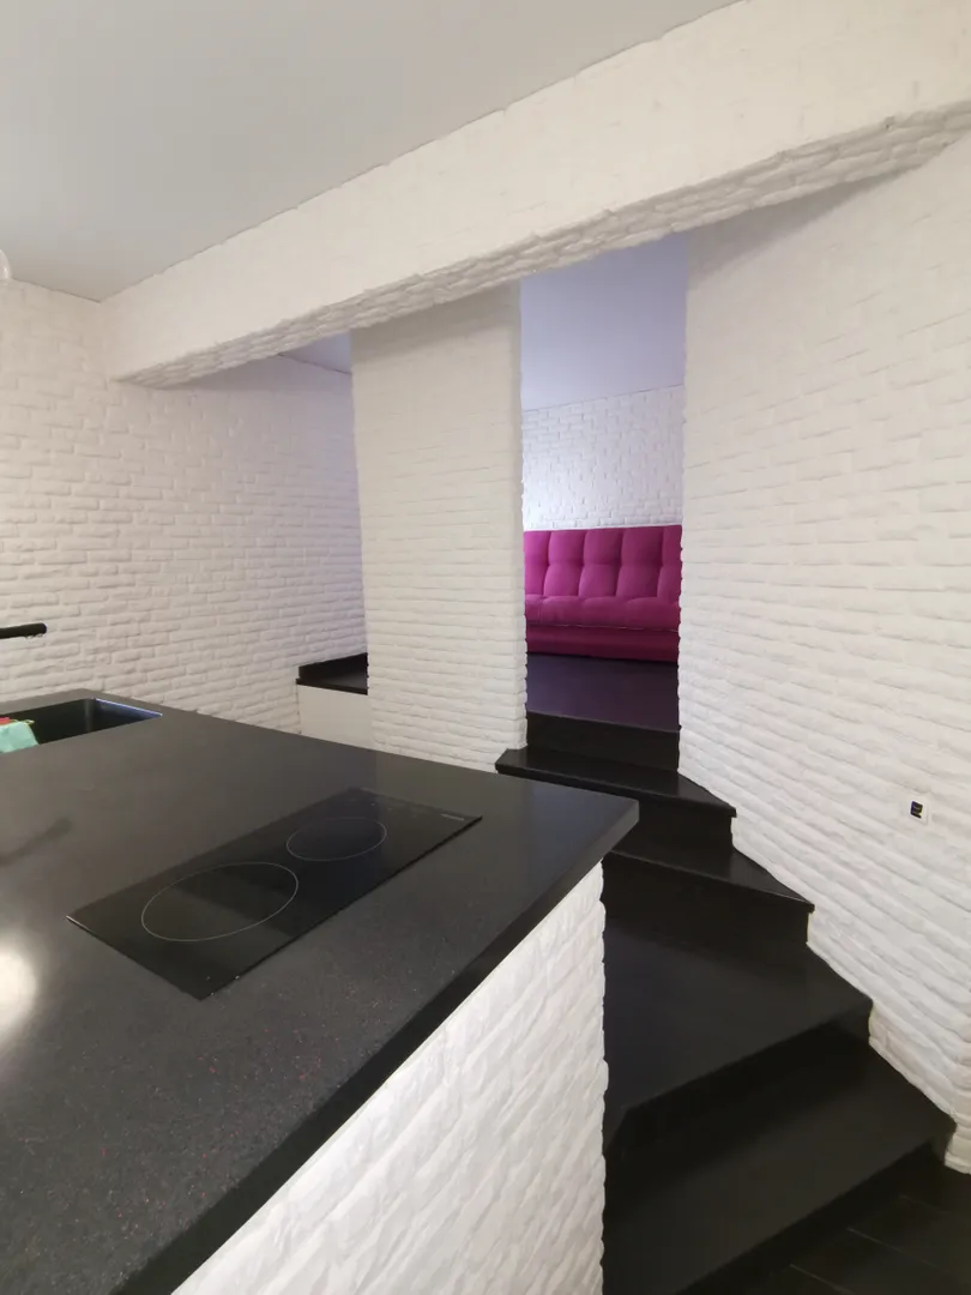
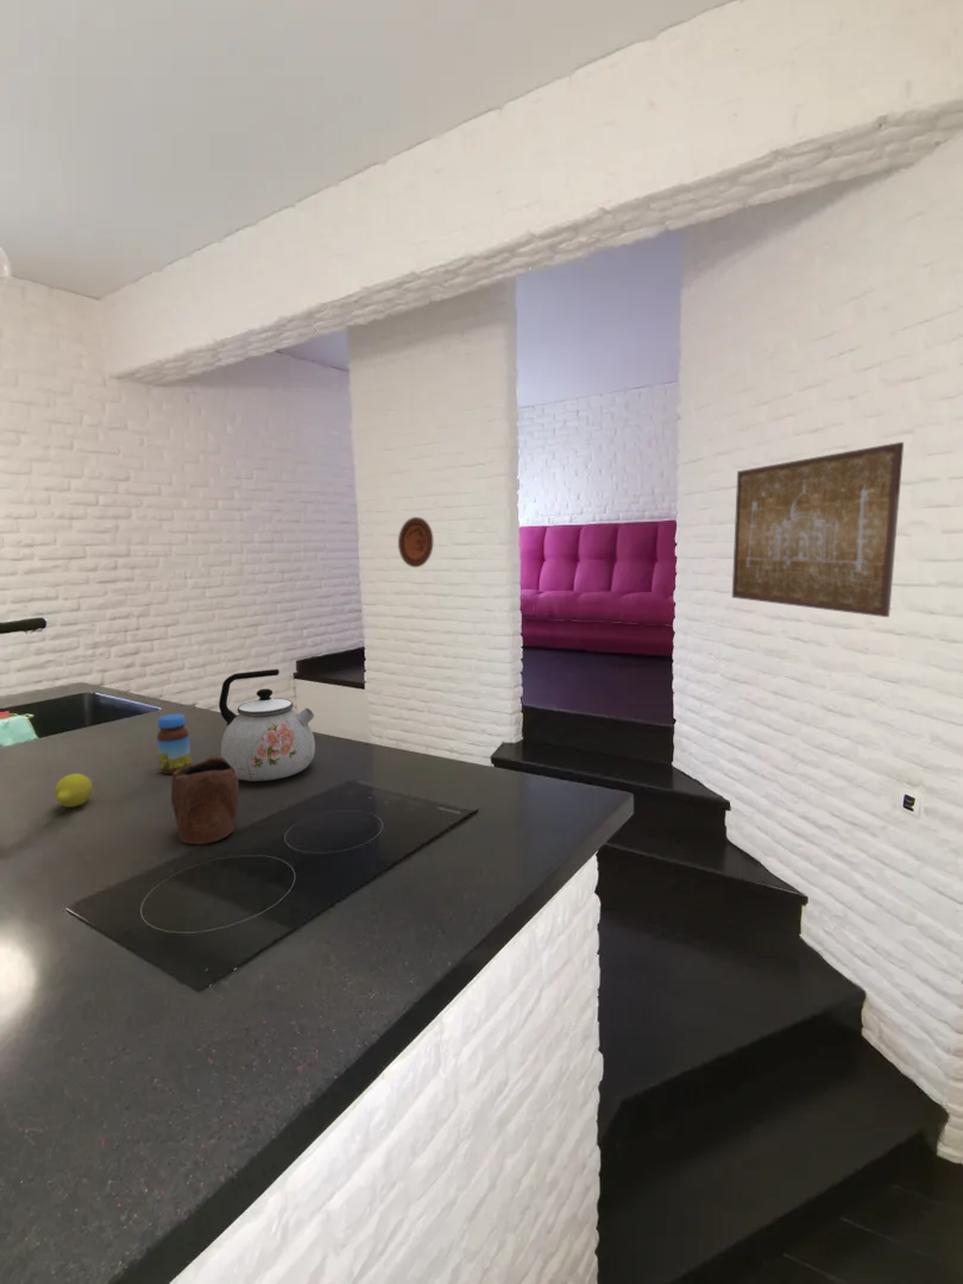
+ jar [156,712,193,775]
+ mug [170,754,240,845]
+ decorative plate [397,516,434,568]
+ wall art [731,441,905,618]
+ lemon [54,773,94,808]
+ kettle [218,668,316,782]
